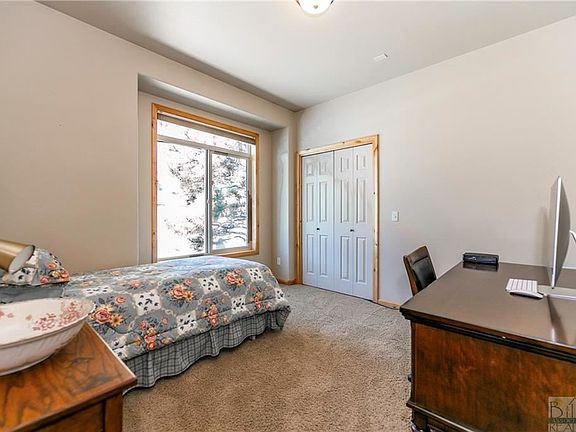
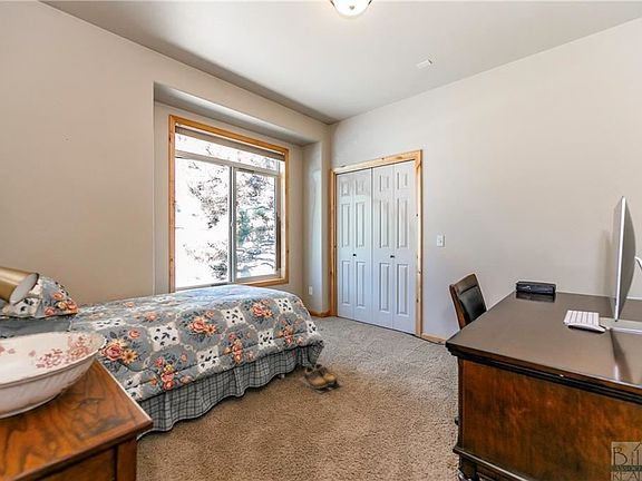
+ shoes [298,363,344,394]
